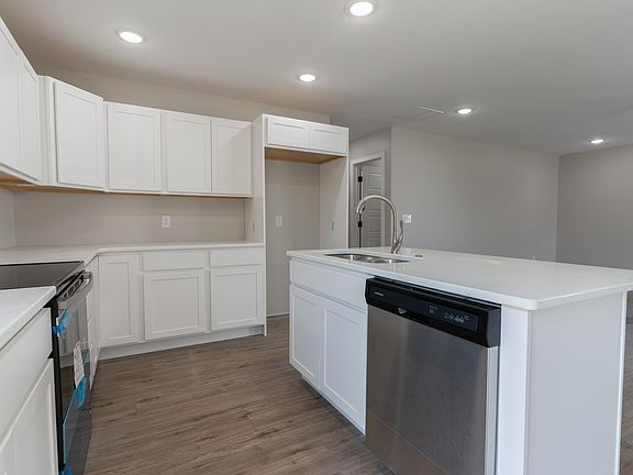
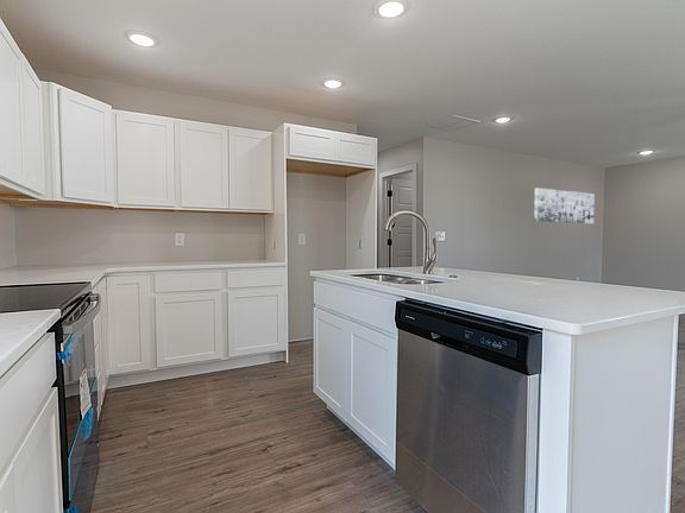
+ wall art [533,186,596,224]
